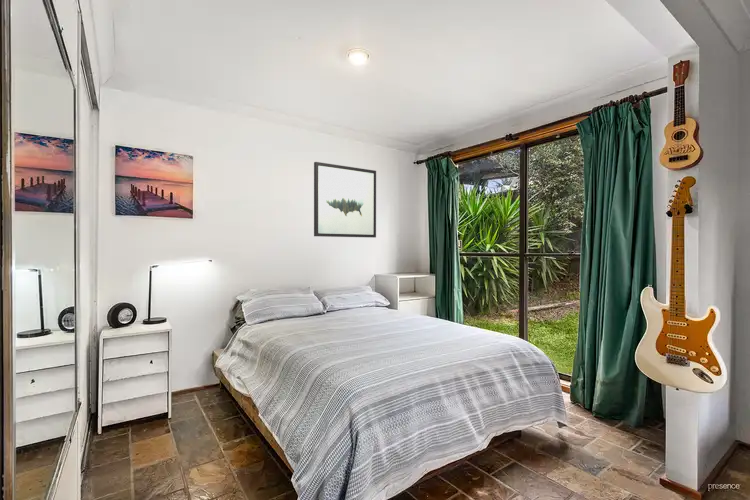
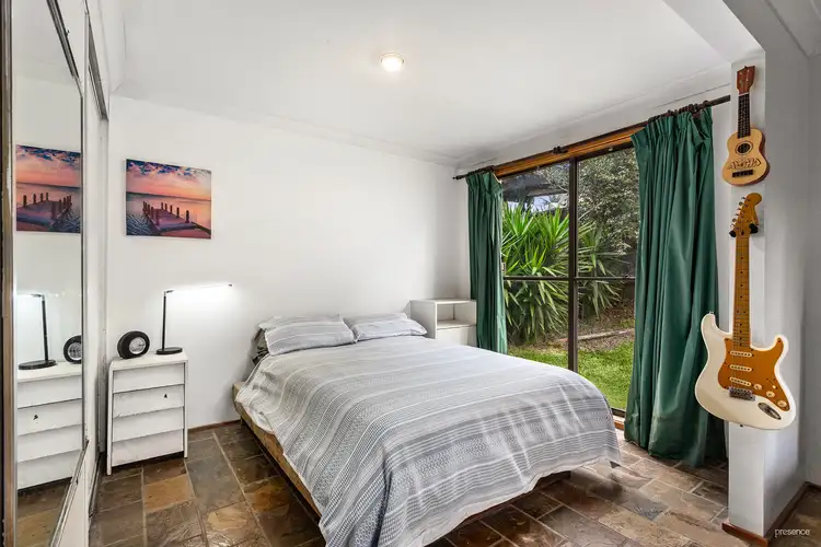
- wall art [313,161,377,239]
